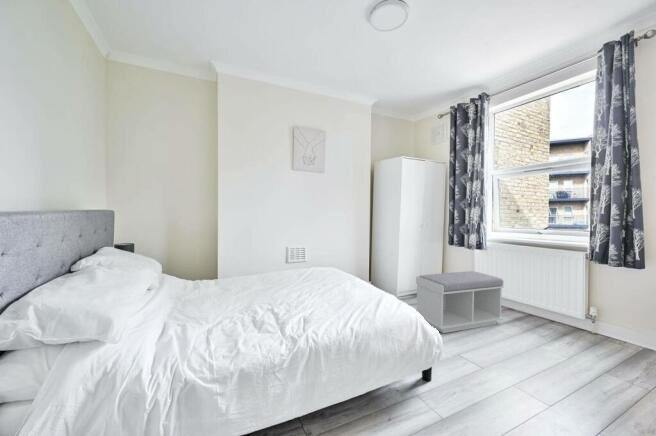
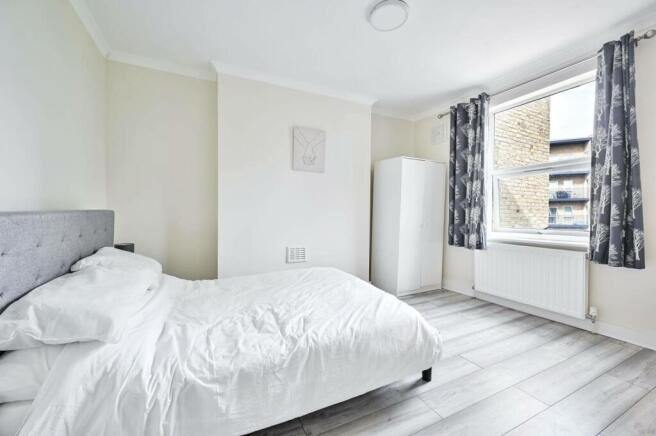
- bench [415,270,505,334]
